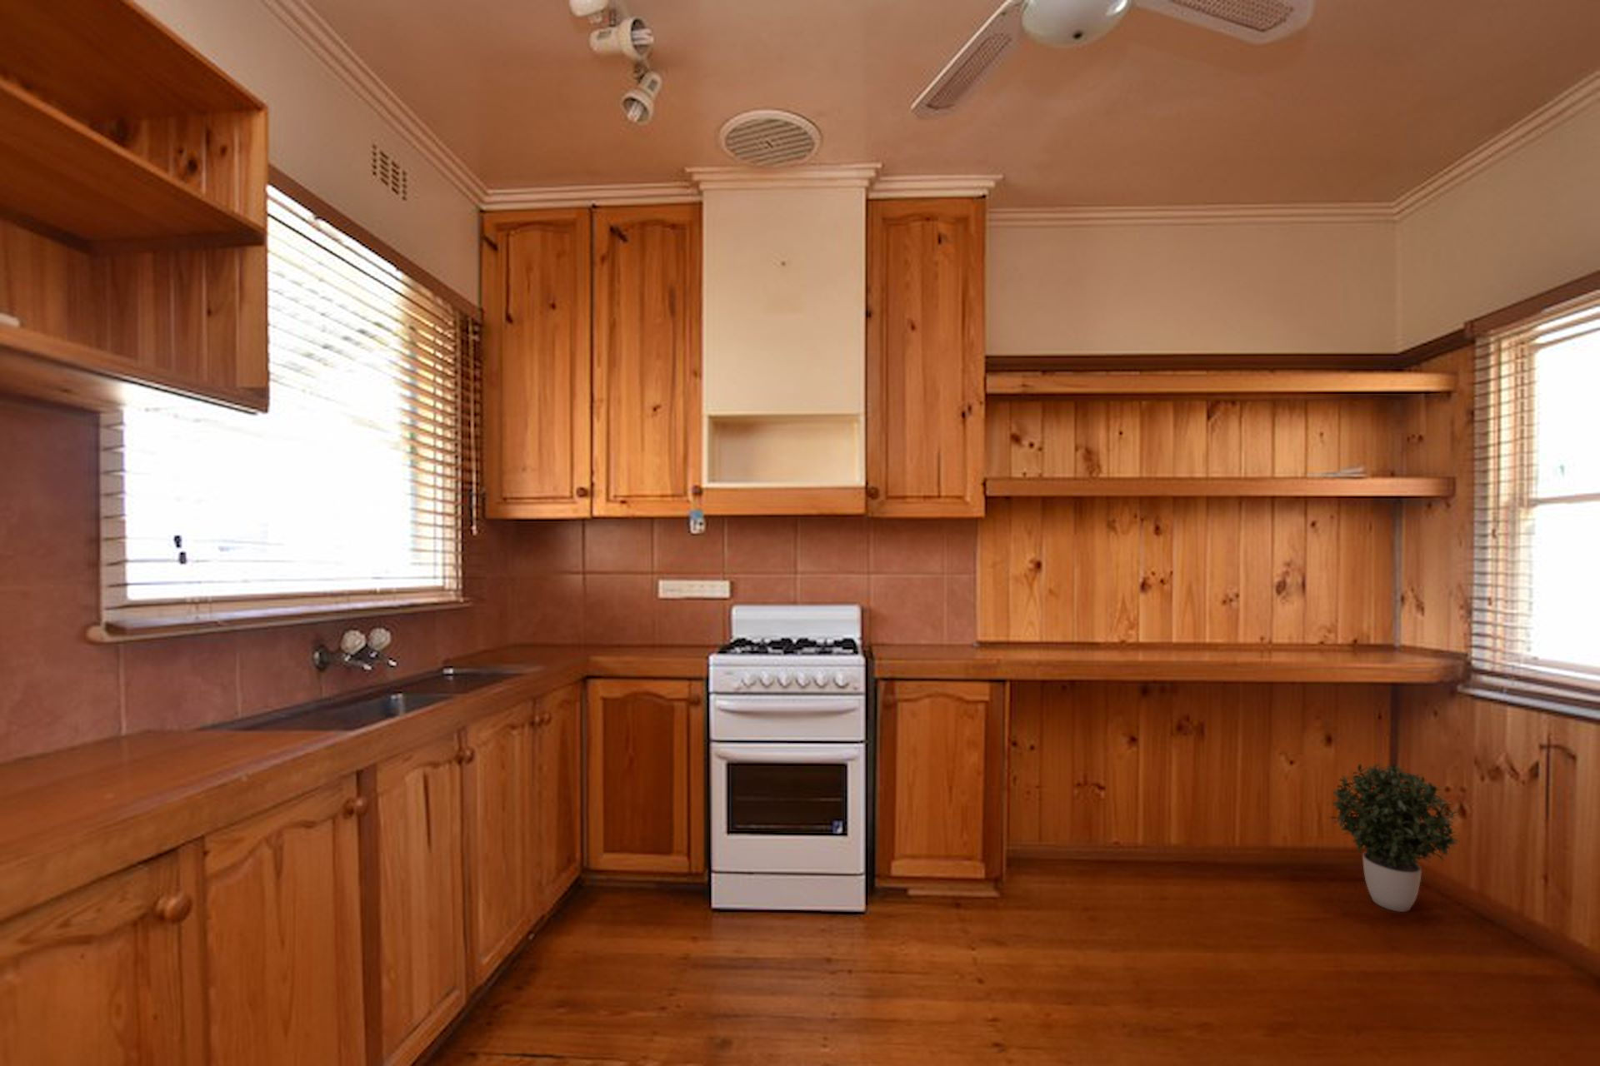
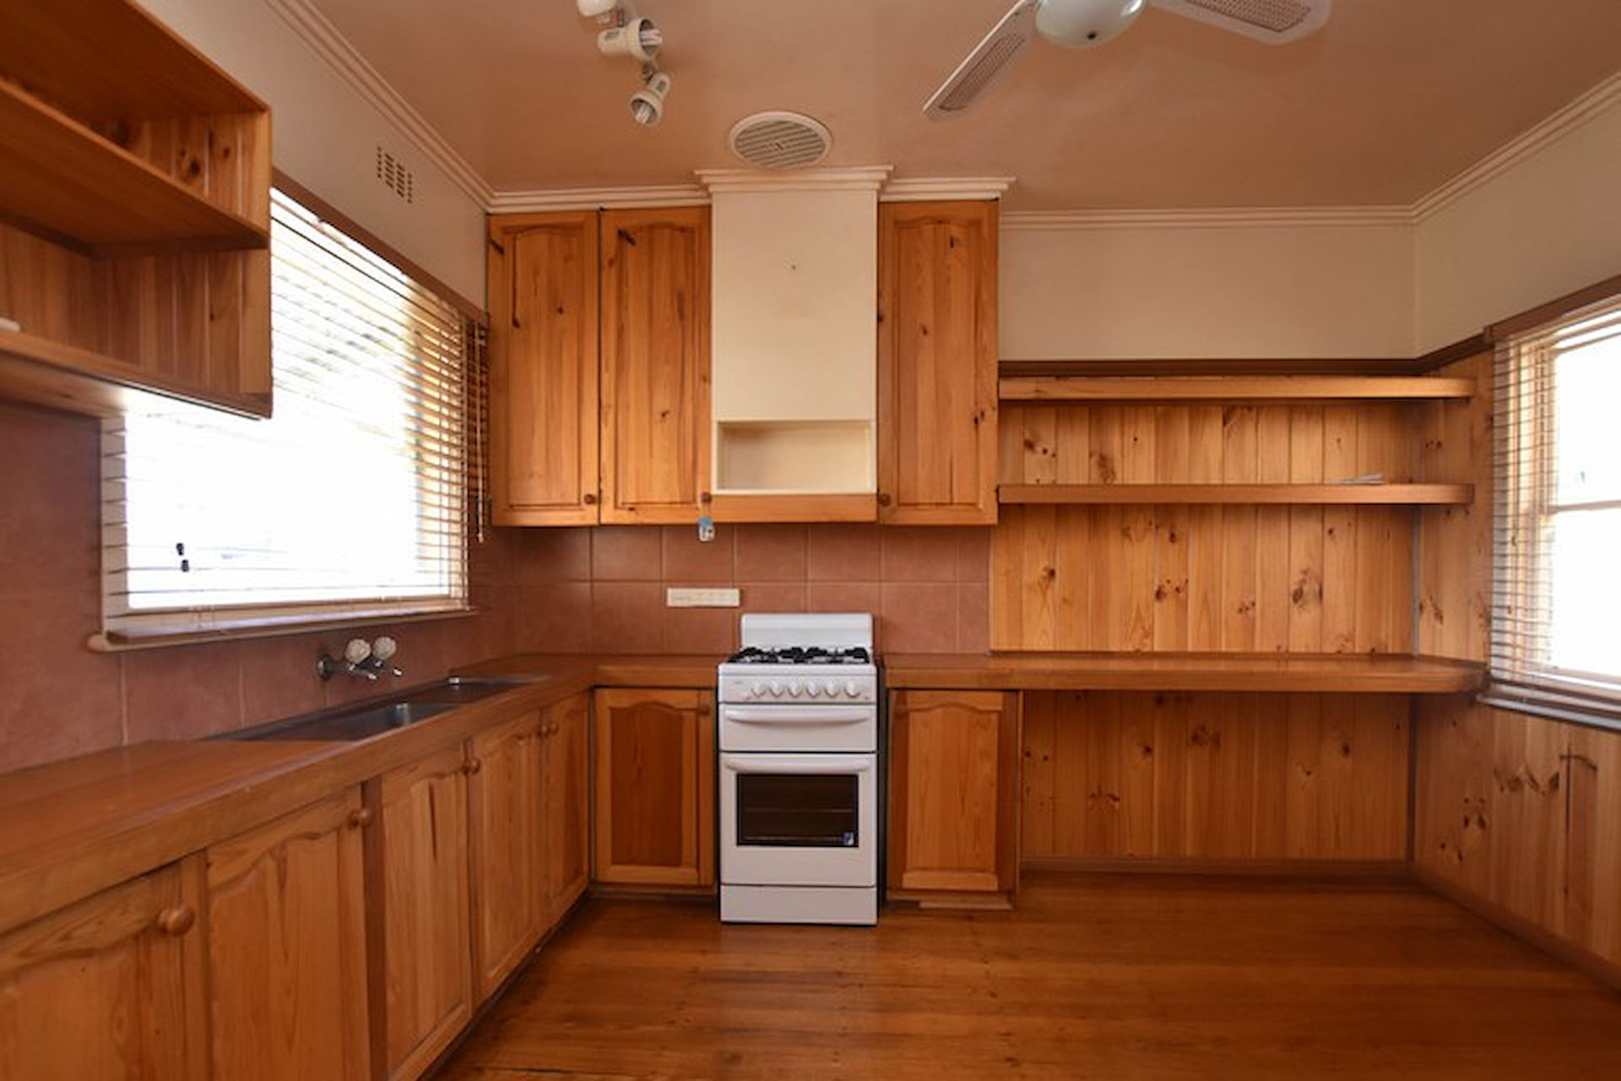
- potted plant [1330,763,1462,913]
